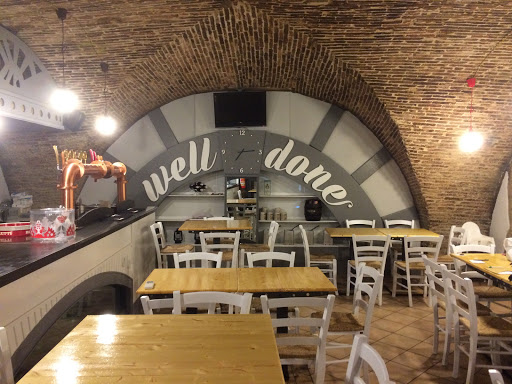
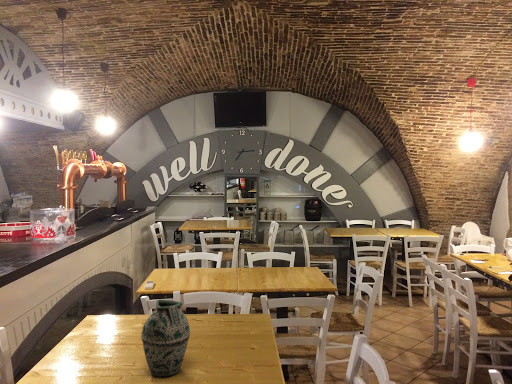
+ vase [140,299,191,378]
